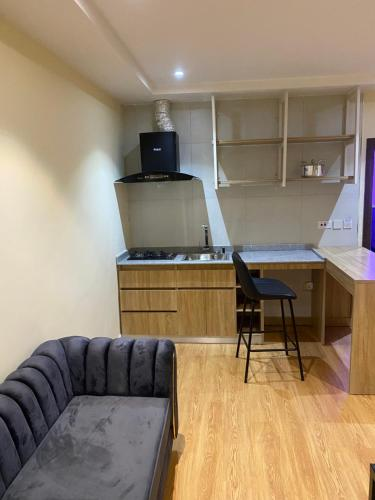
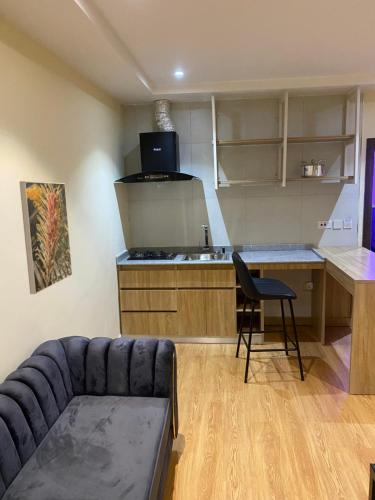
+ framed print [19,180,73,295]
